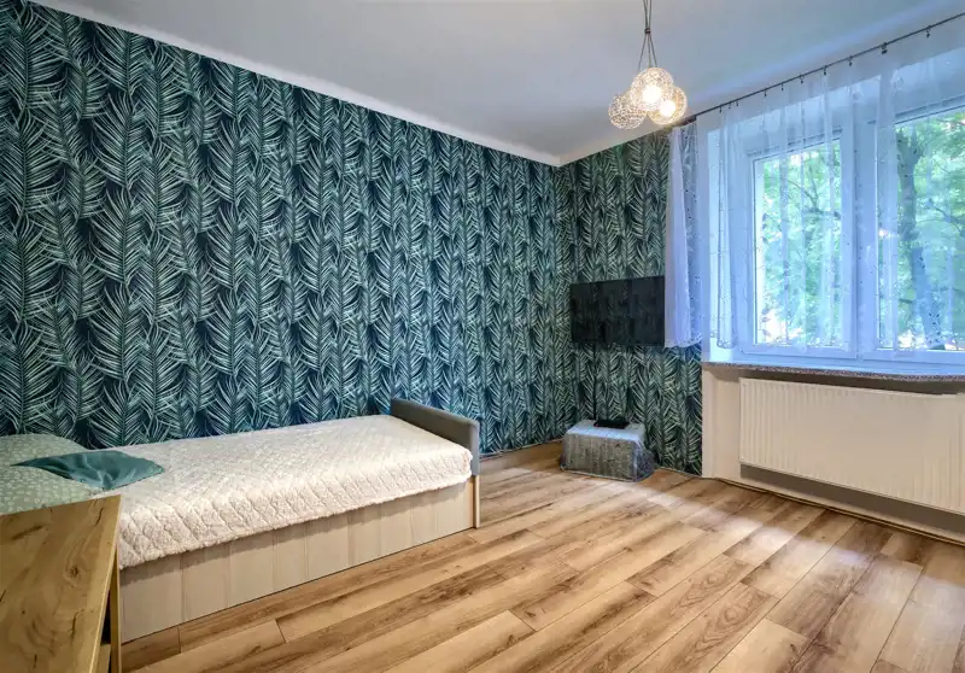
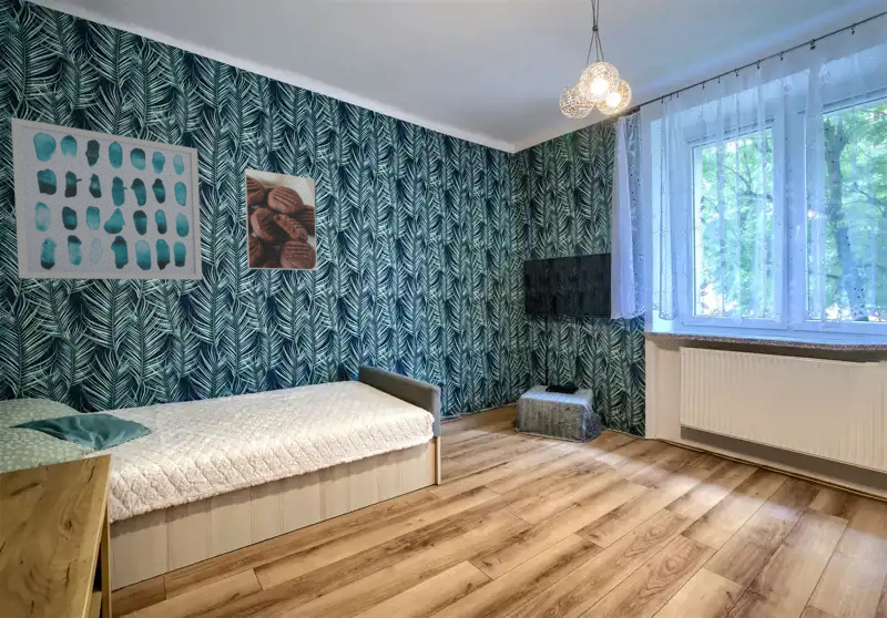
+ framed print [243,167,318,271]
+ wall art [10,116,203,280]
